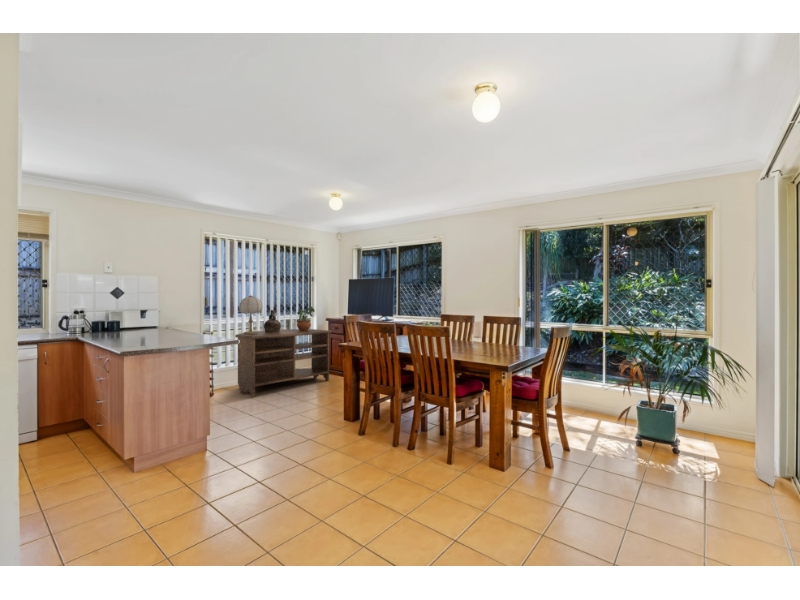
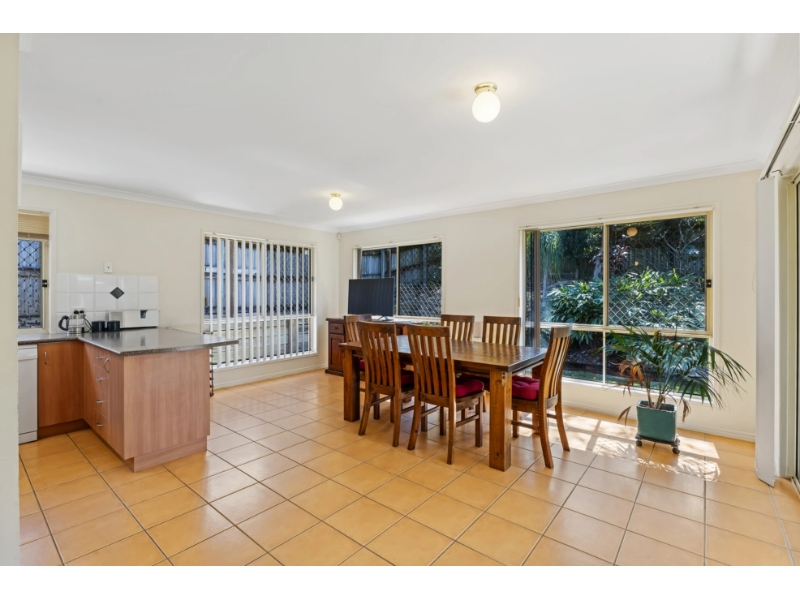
- table lamp [238,294,263,334]
- vessel [263,309,282,332]
- tv stand [234,328,332,398]
- potted plant [296,305,315,331]
